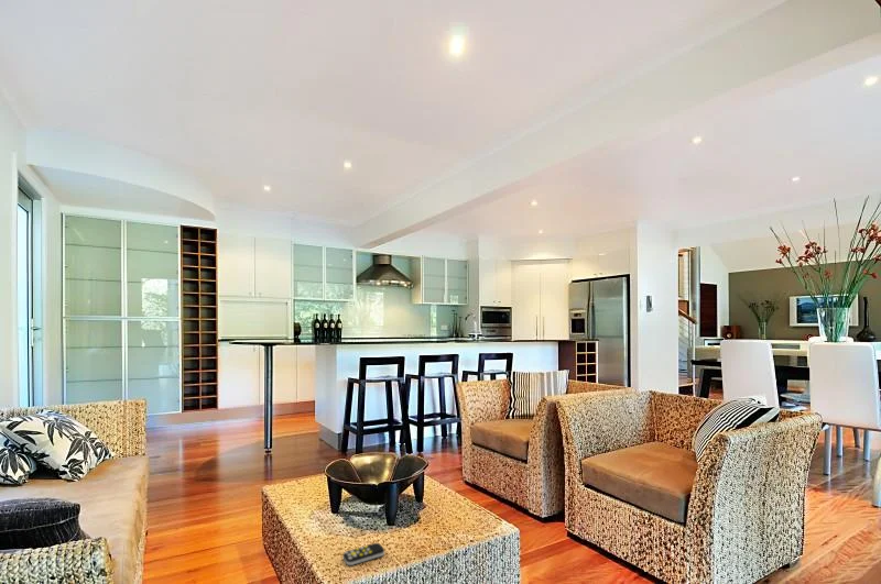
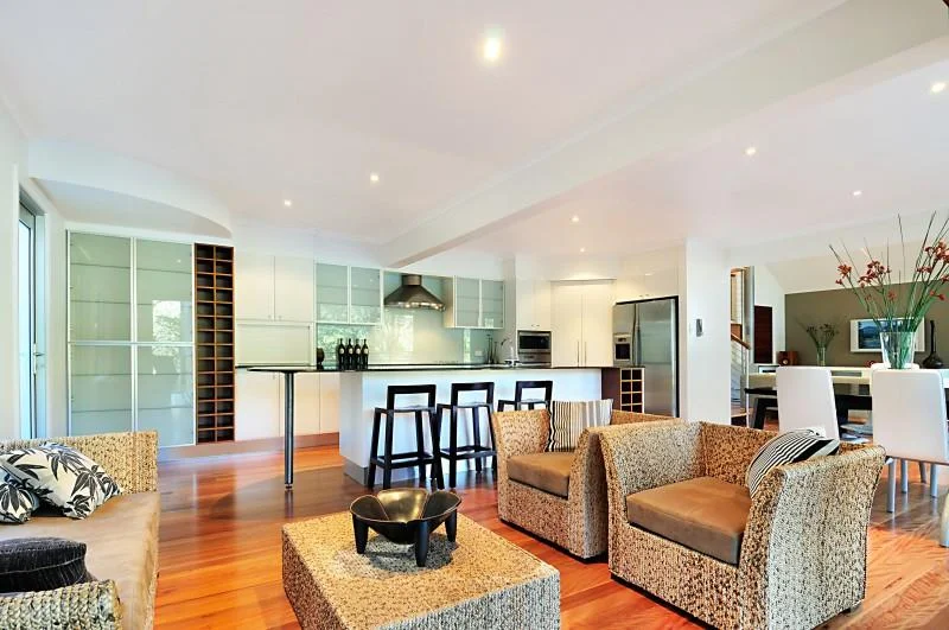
- remote control [341,542,385,566]
